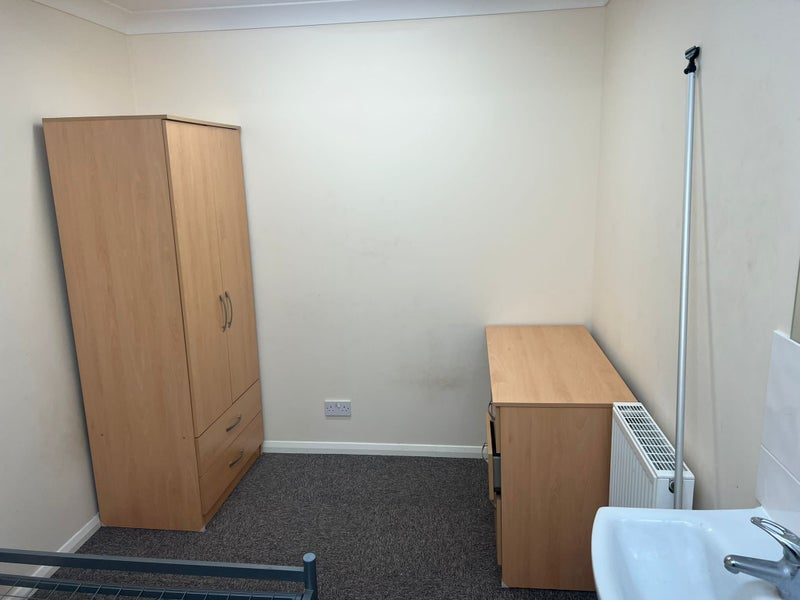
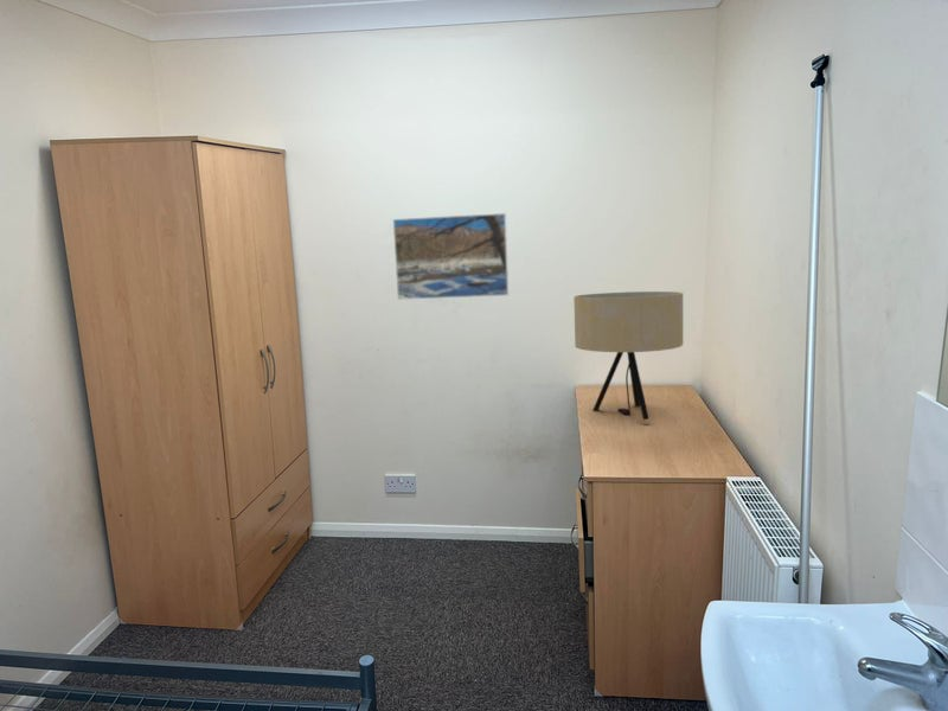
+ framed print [392,212,510,301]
+ table lamp [572,290,684,421]
